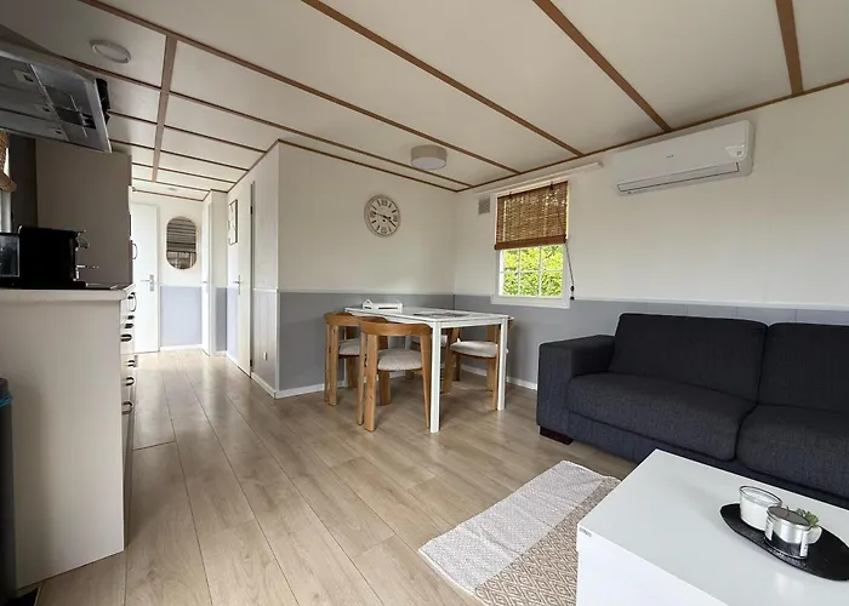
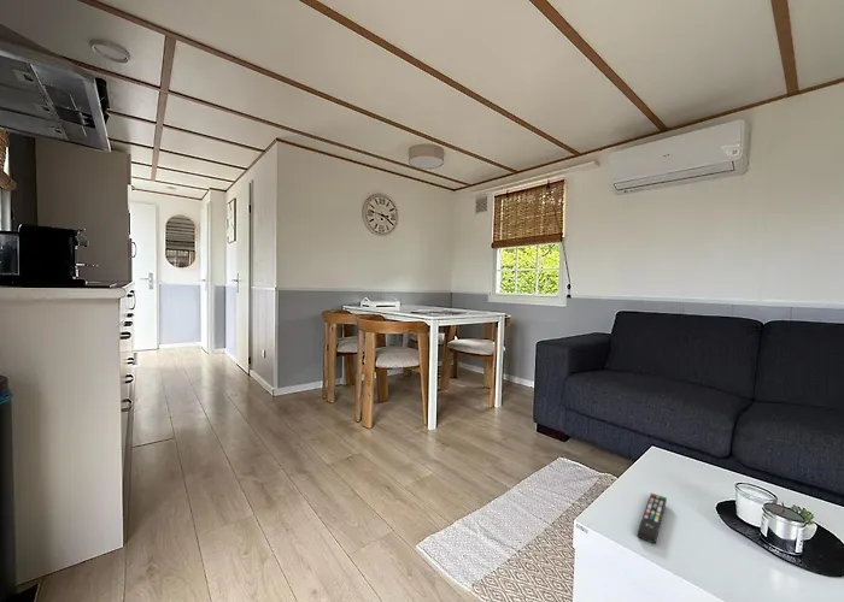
+ remote control [637,492,668,545]
